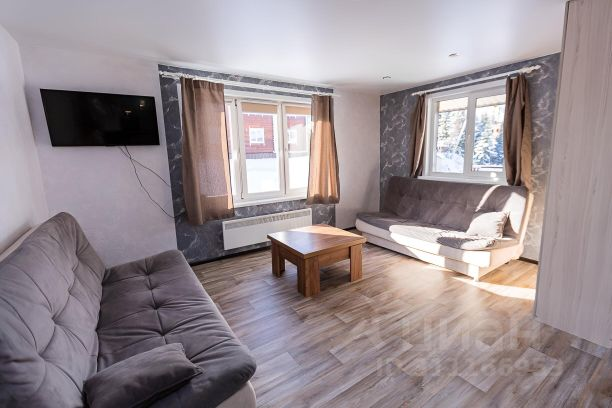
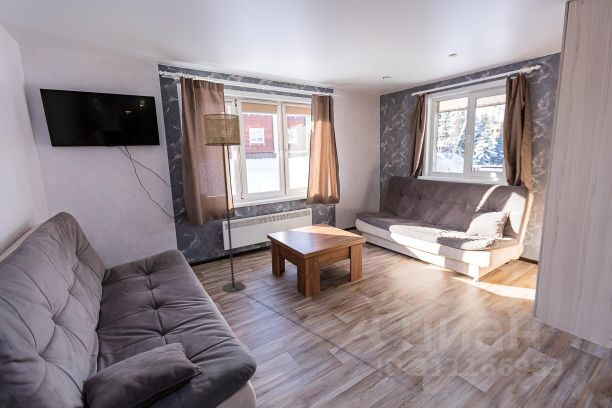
+ floor lamp [201,113,245,293]
